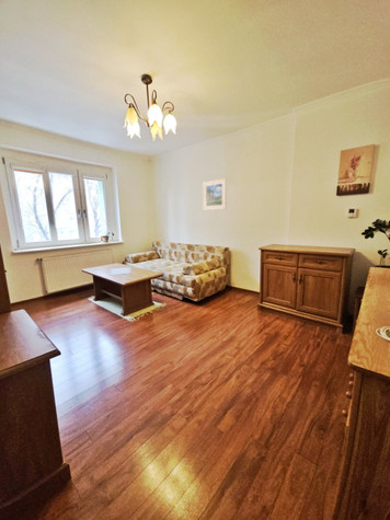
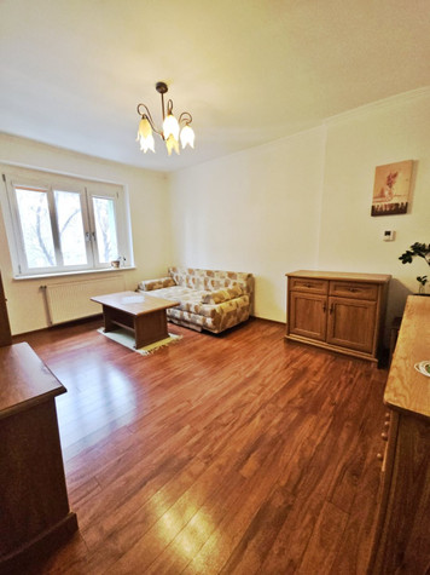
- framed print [202,177,228,211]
